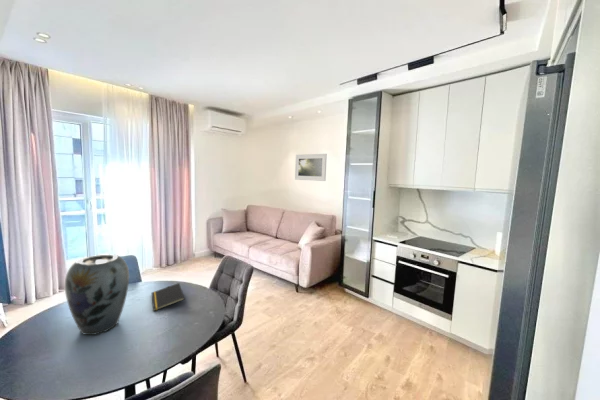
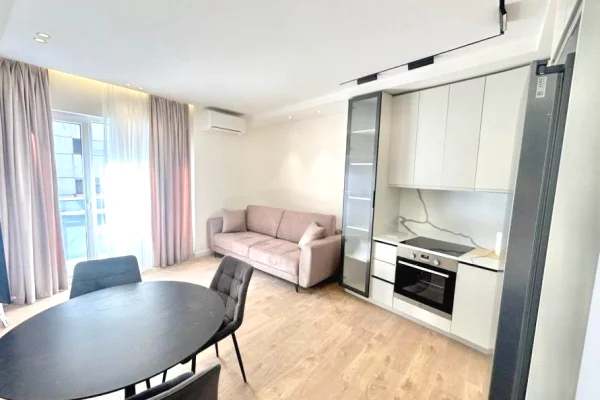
- notepad [151,282,186,312]
- vase [64,254,130,336]
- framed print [294,153,328,182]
